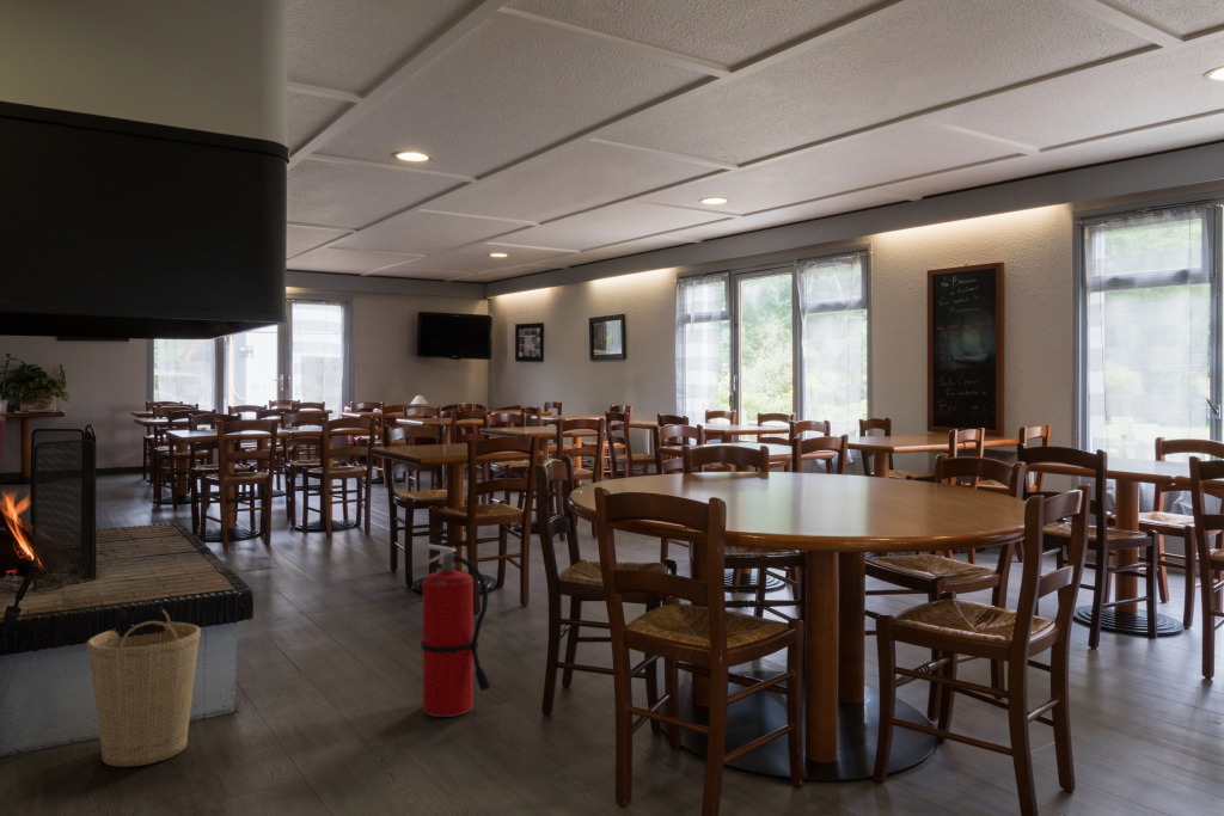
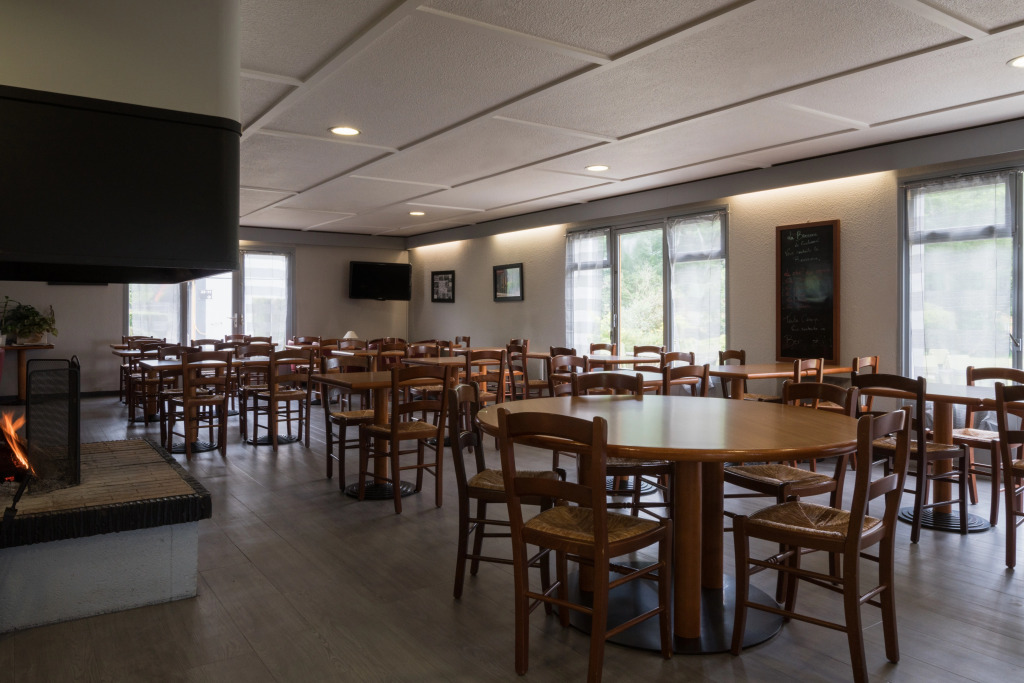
- fire extinguisher [420,544,492,718]
- basket [86,608,202,768]
